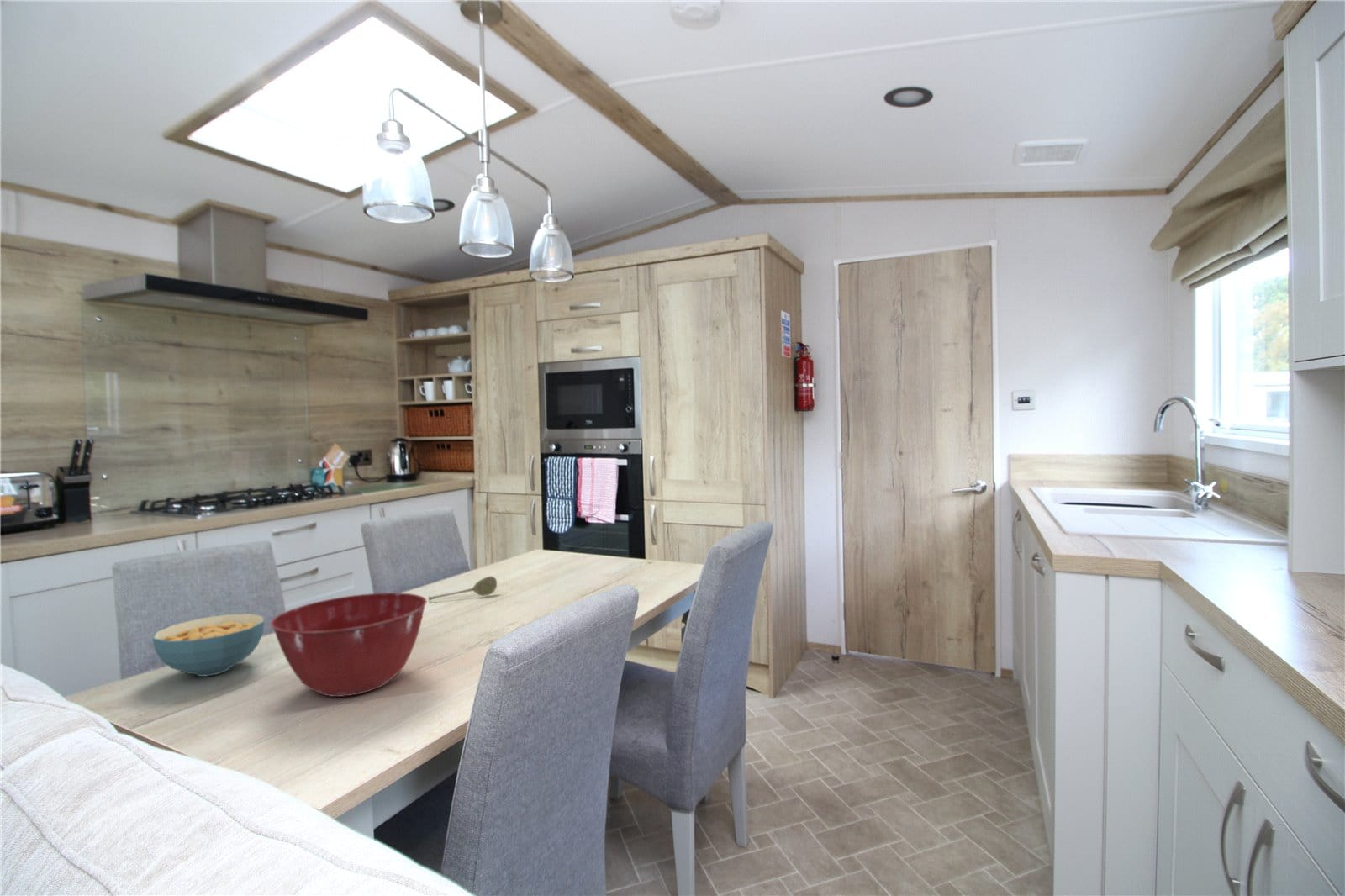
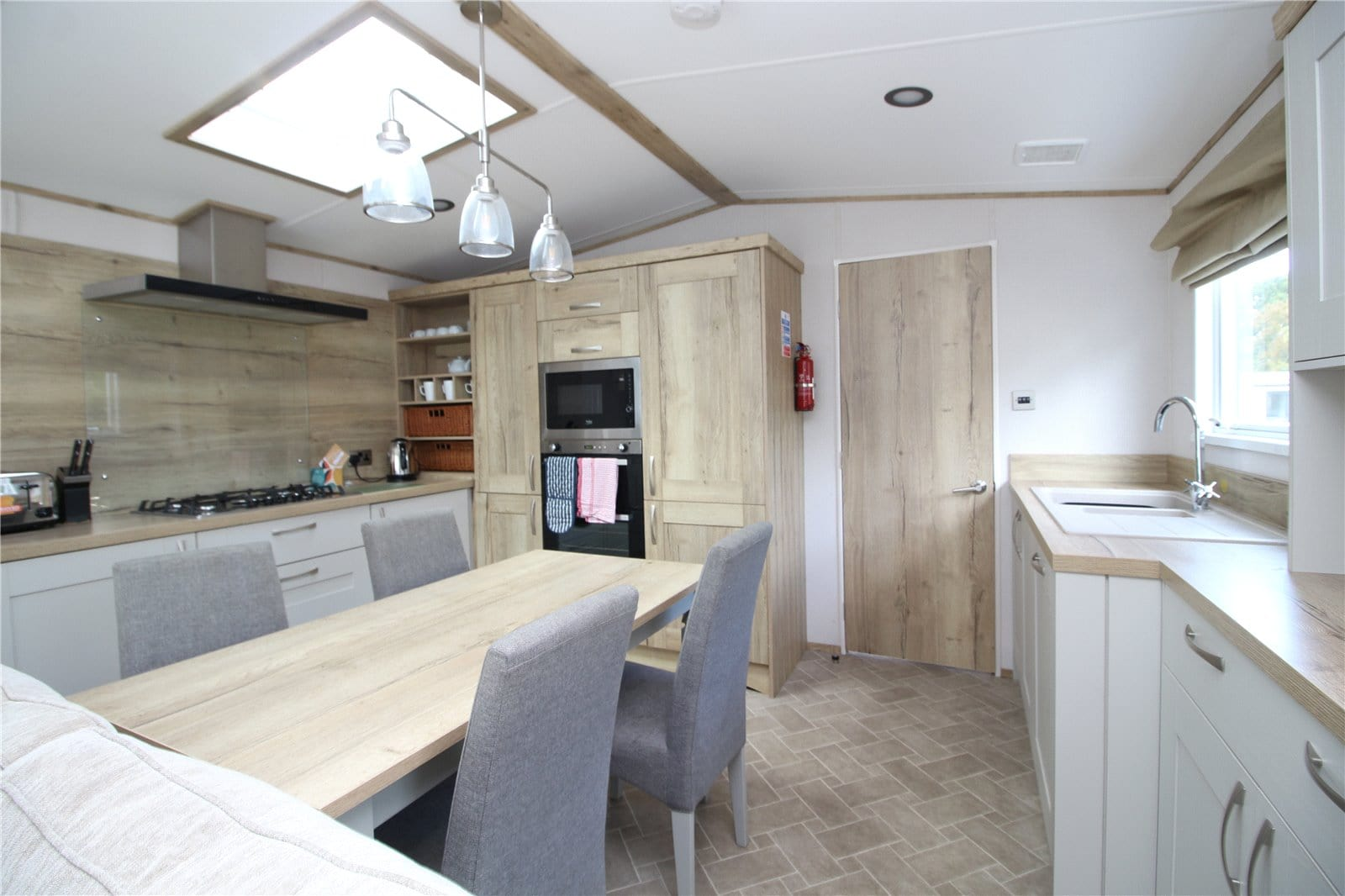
- cereal bowl [151,613,265,677]
- mixing bowl [270,592,428,698]
- soupspoon [427,576,498,602]
